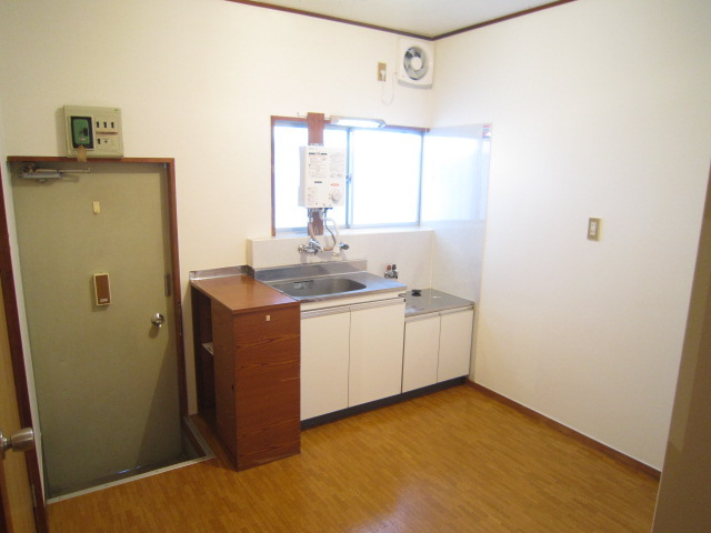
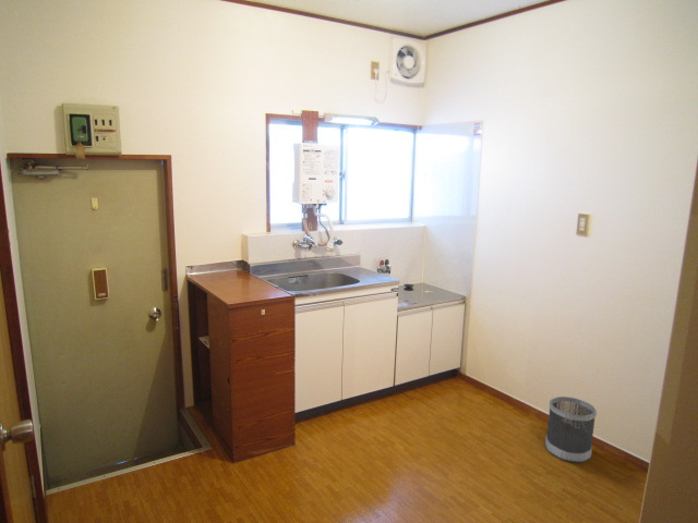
+ wastebasket [544,396,598,464]
